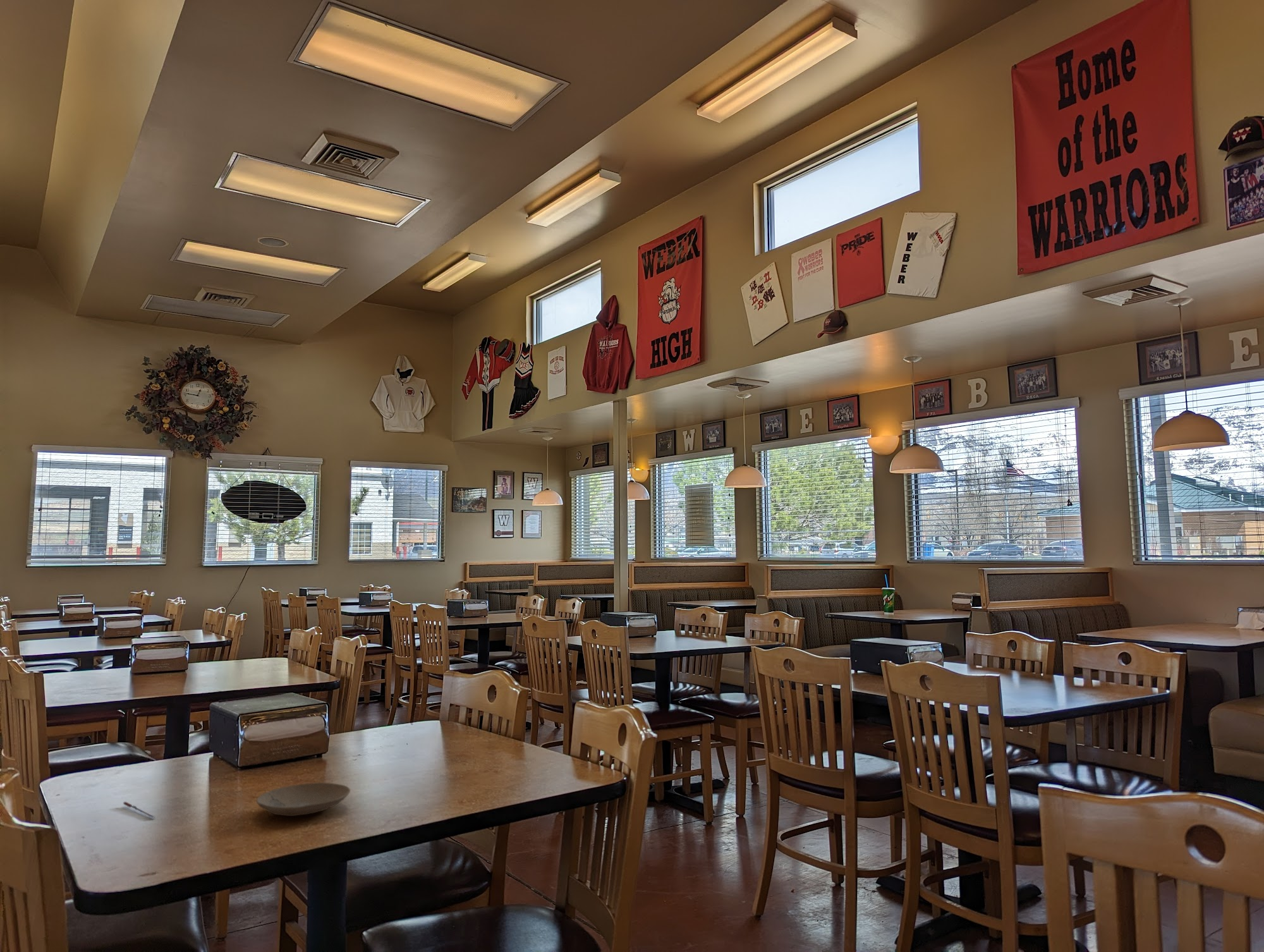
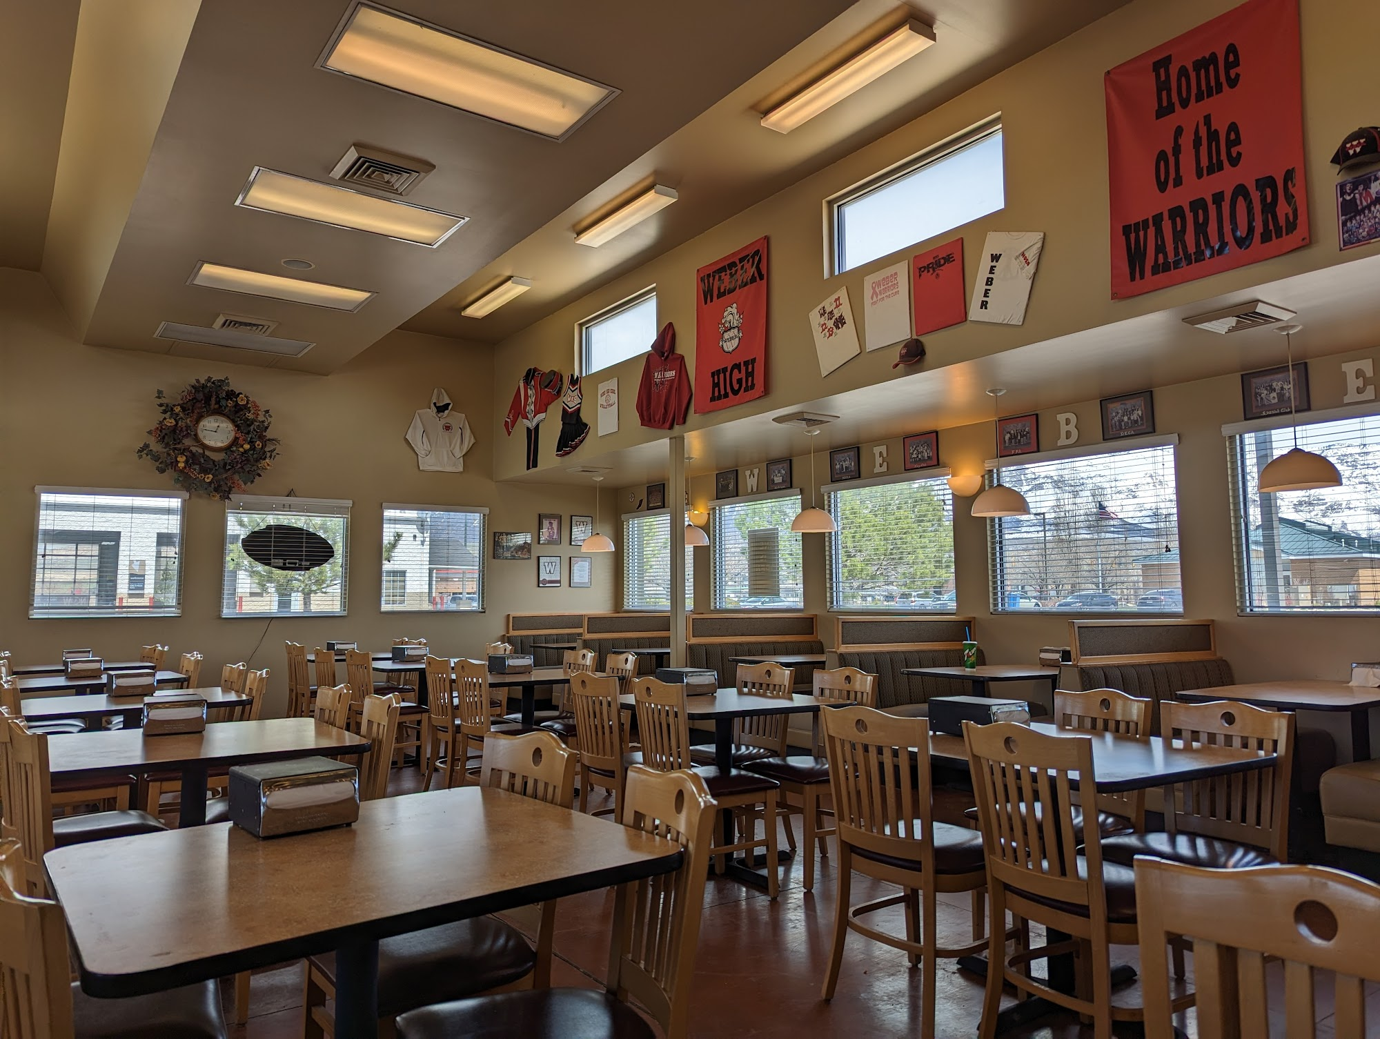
- plate [256,782,351,817]
- pen [123,801,156,819]
